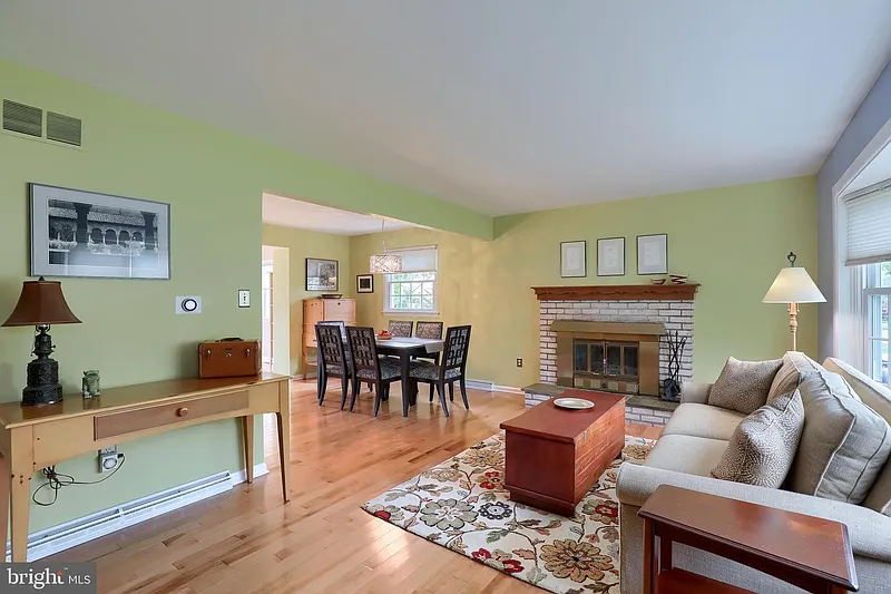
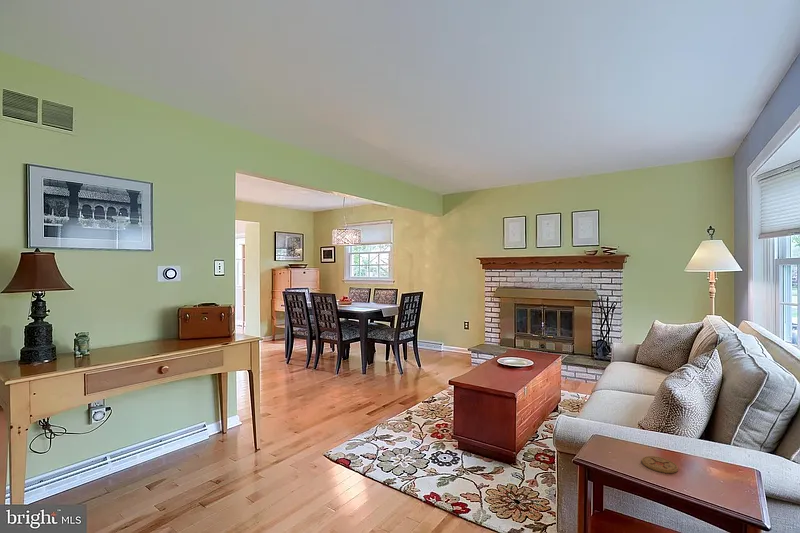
+ coaster [641,455,679,474]
